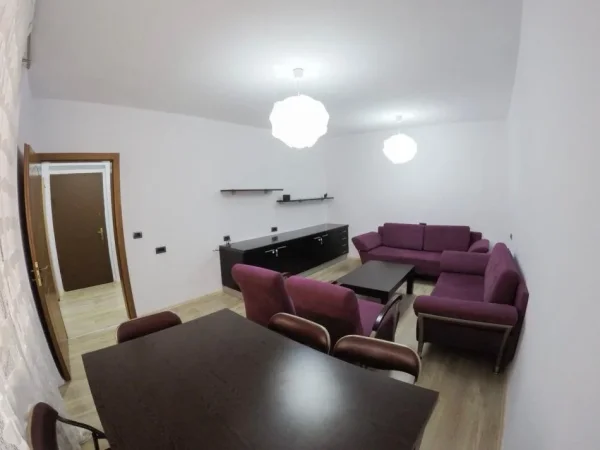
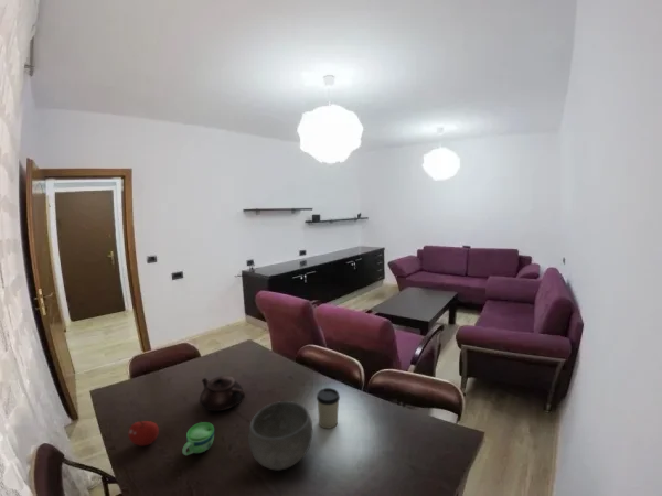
+ cup [181,421,215,456]
+ fruit [127,420,160,446]
+ bowl [247,400,313,472]
+ cup [316,387,341,430]
+ teapot [199,375,246,412]
